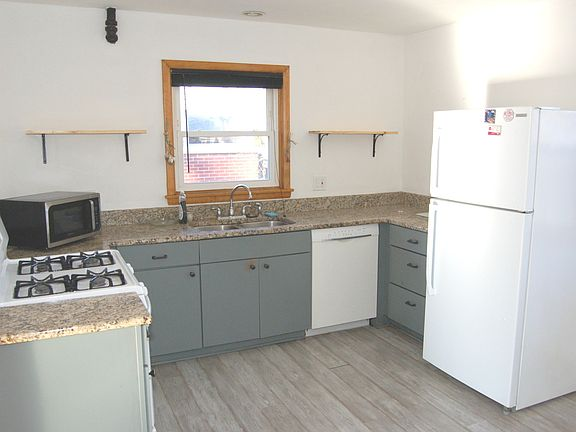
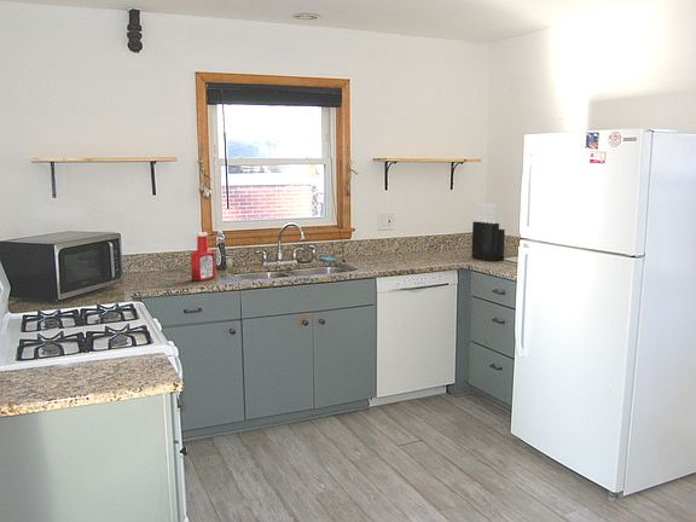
+ knife block [471,202,506,262]
+ soap bottle [190,231,216,283]
